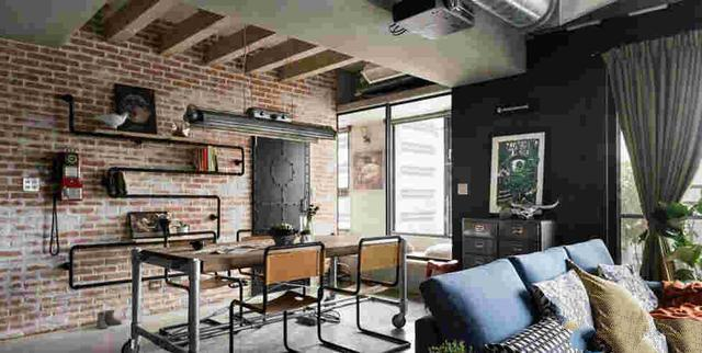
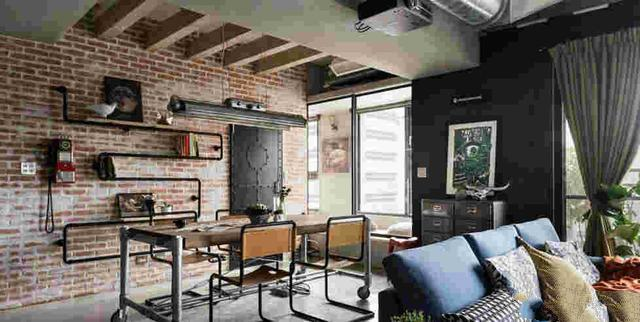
- boots [92,309,123,330]
